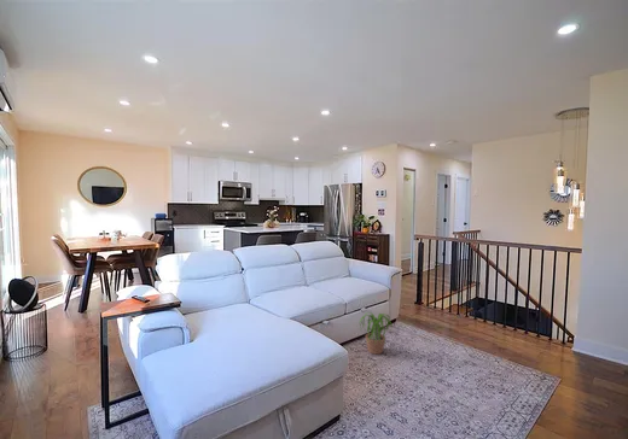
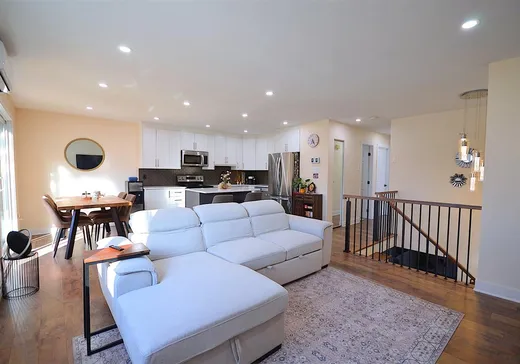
- potted plant [357,311,397,356]
